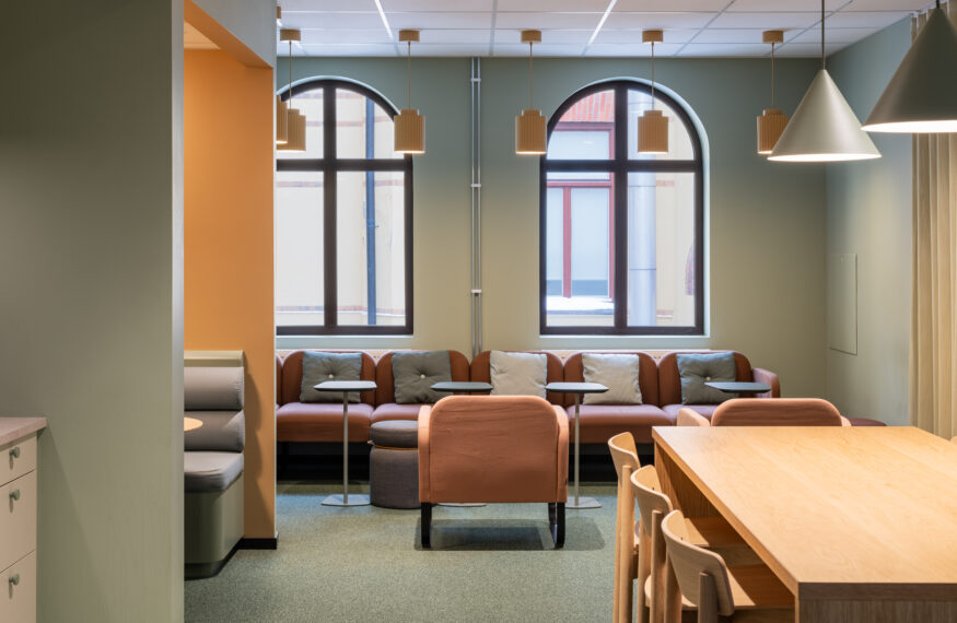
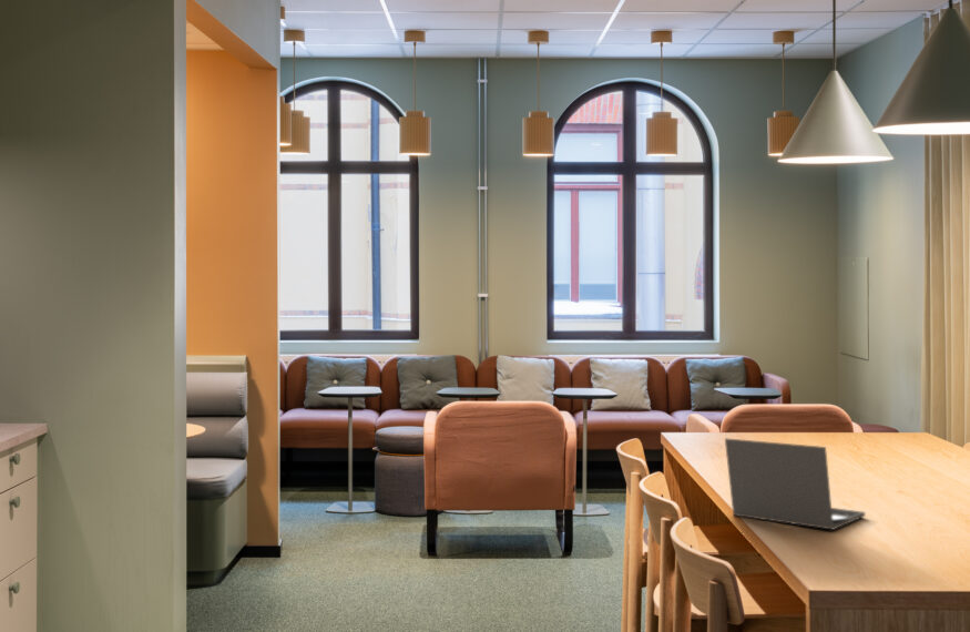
+ laptop [724,437,866,531]
